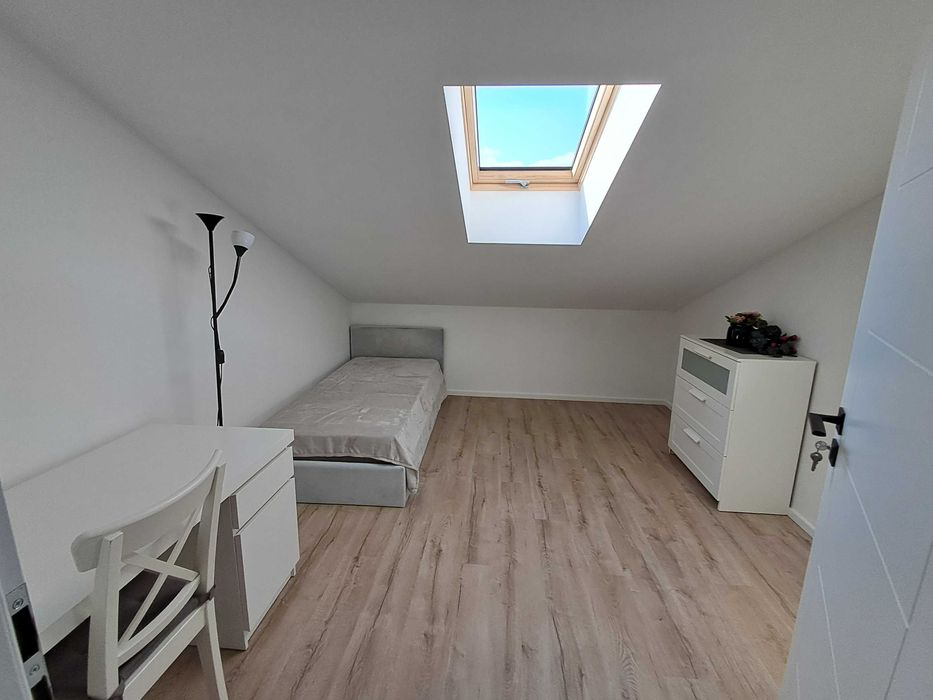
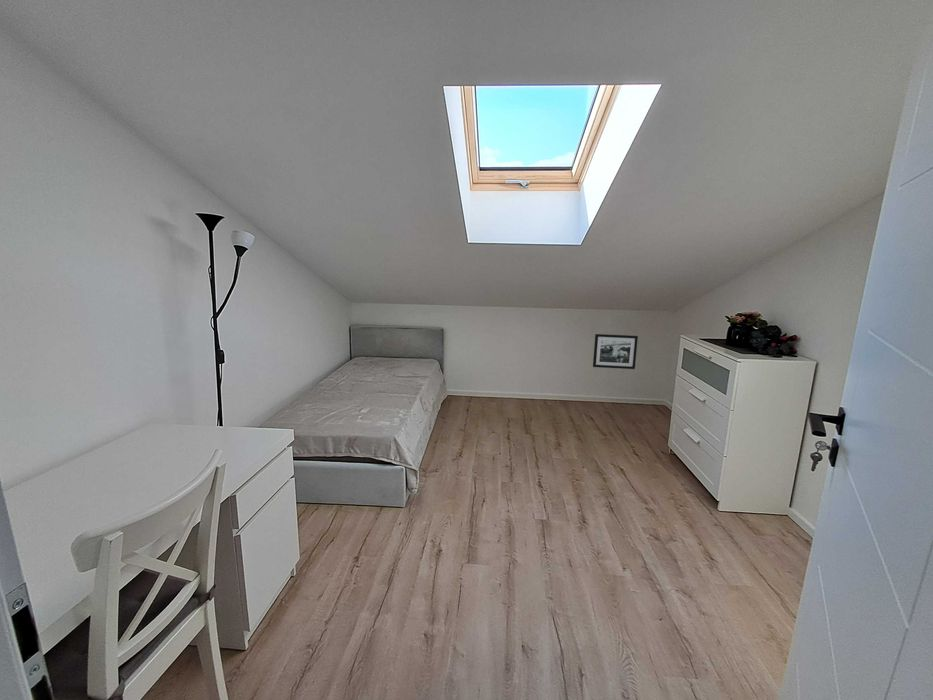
+ picture frame [592,333,639,370]
